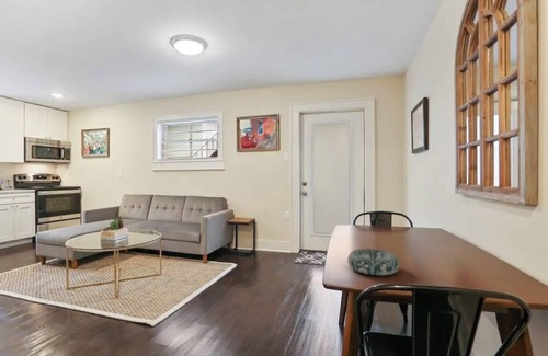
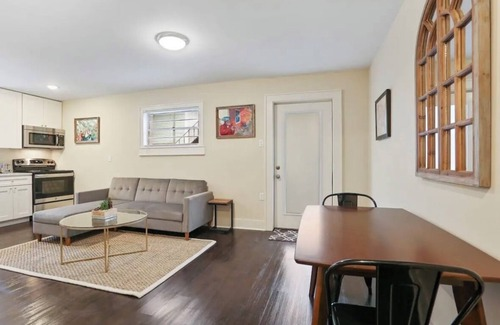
- decorative bowl [346,248,401,276]
